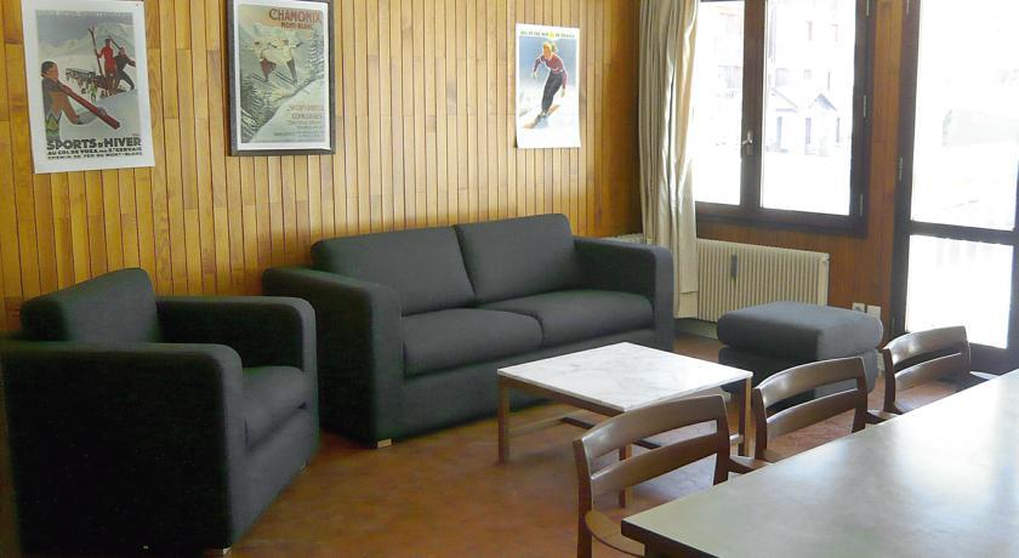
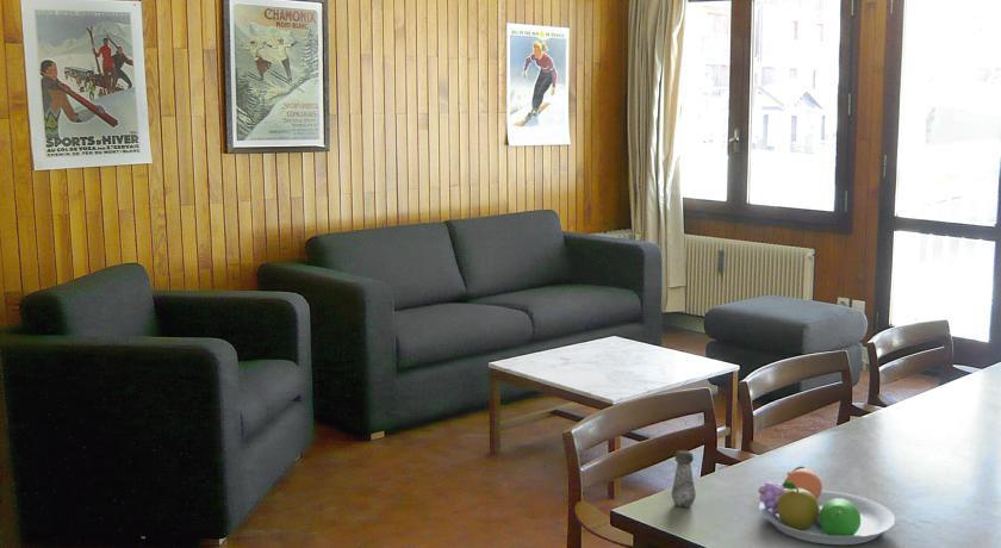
+ fruit bowl [757,466,896,546]
+ salt shaker [671,449,697,507]
